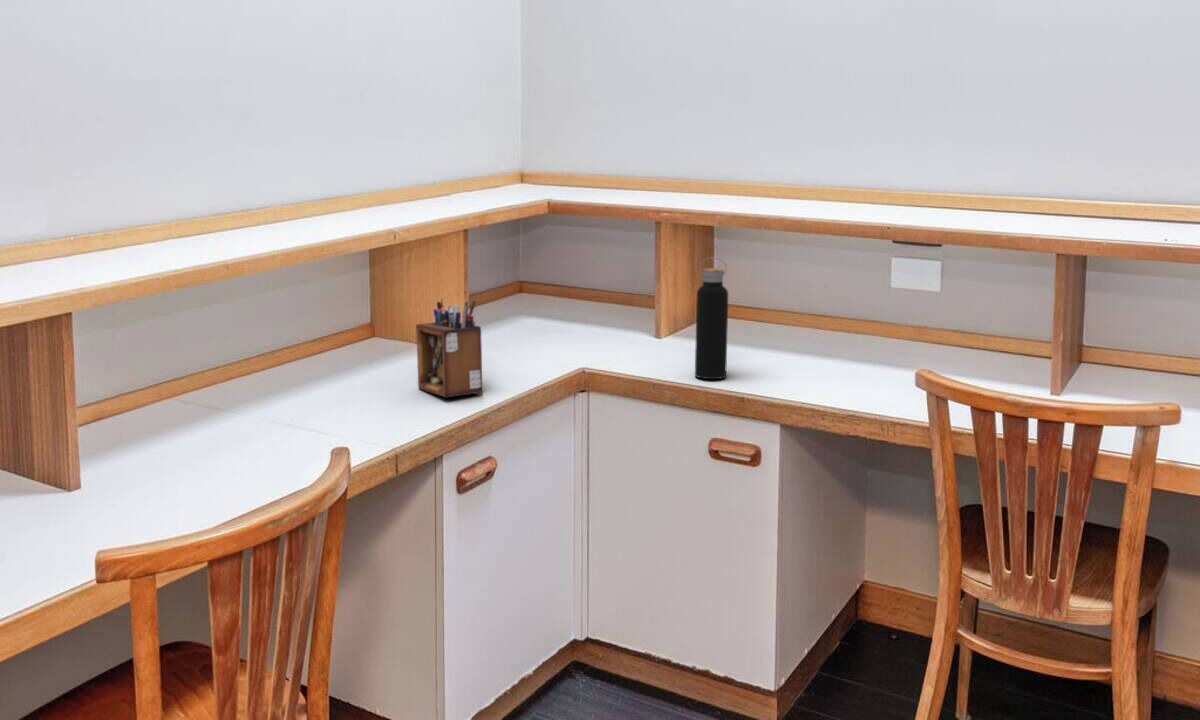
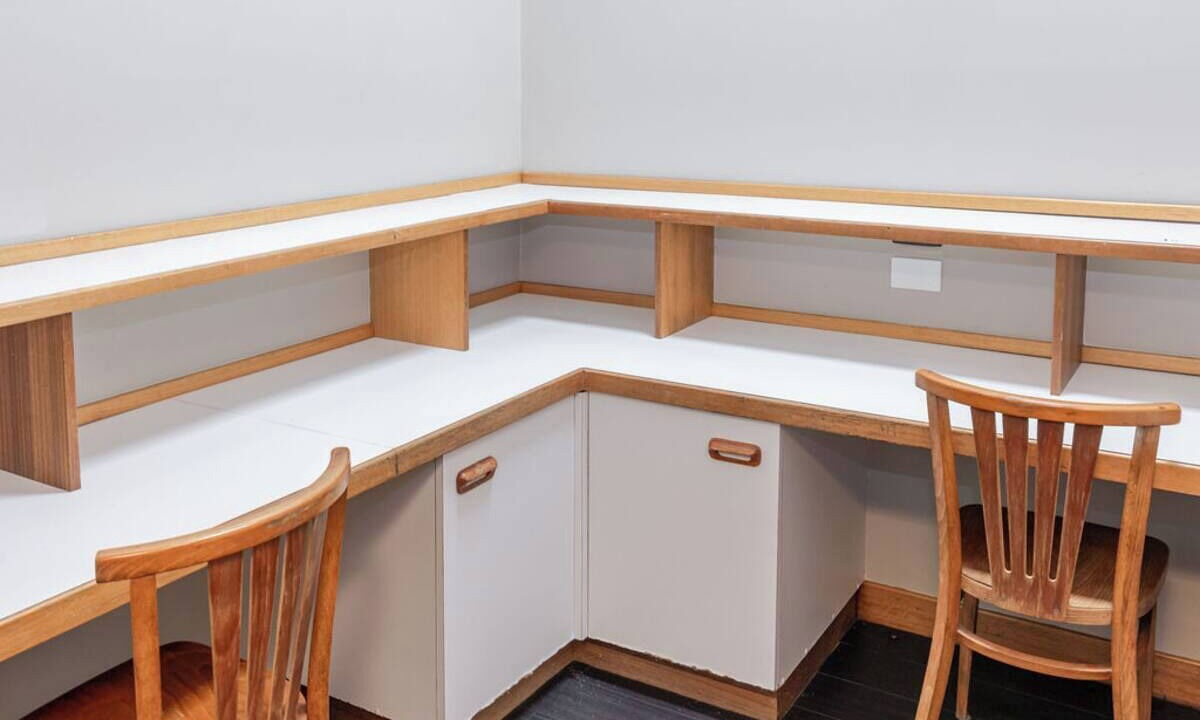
- desk organizer [415,298,483,398]
- water bottle [694,257,729,380]
